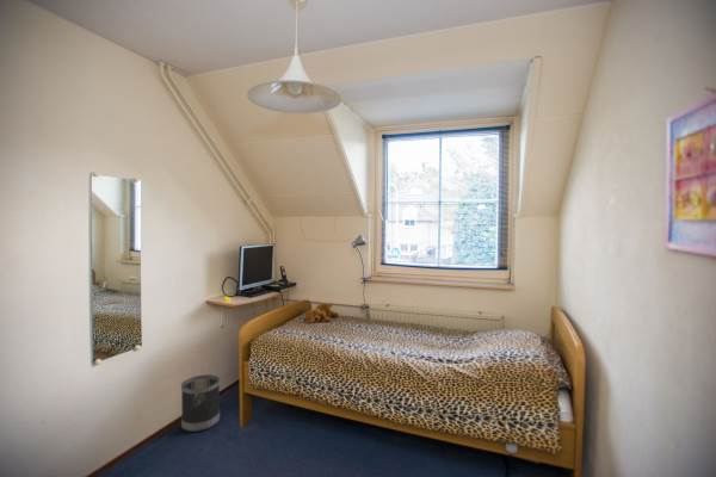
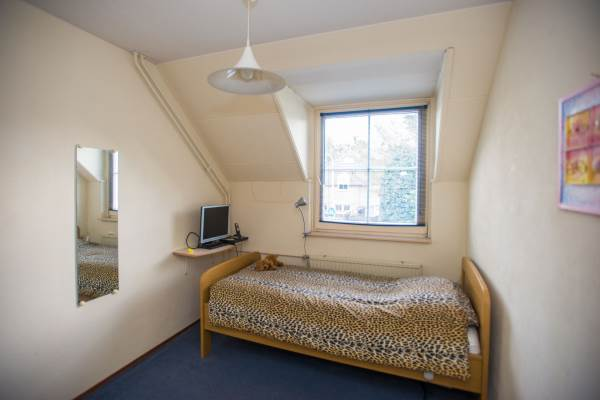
- wastebasket [180,373,221,433]
